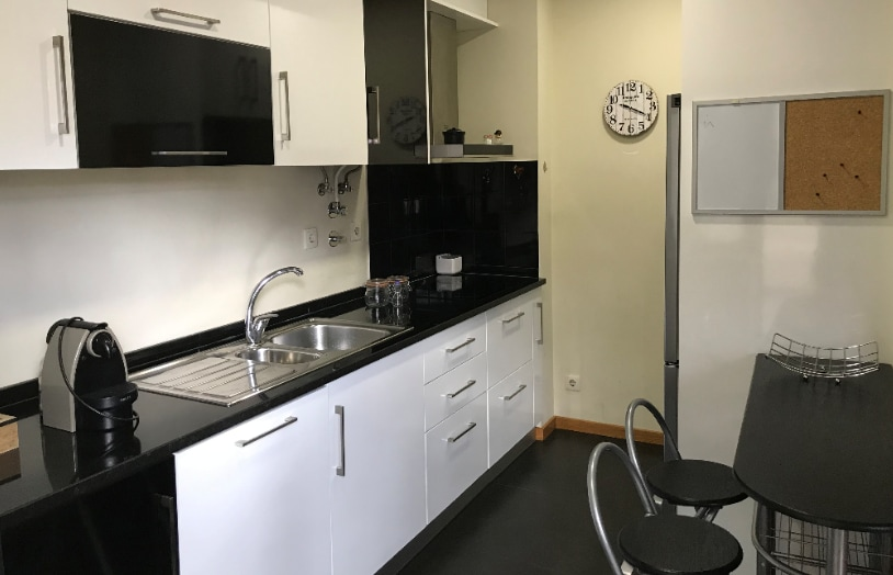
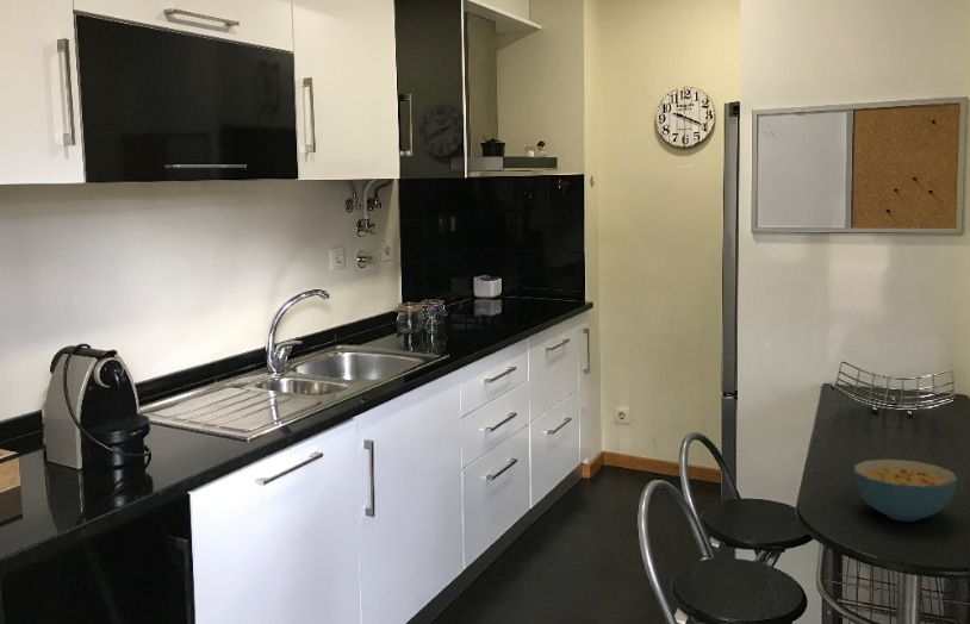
+ cereal bowl [853,458,958,523]
